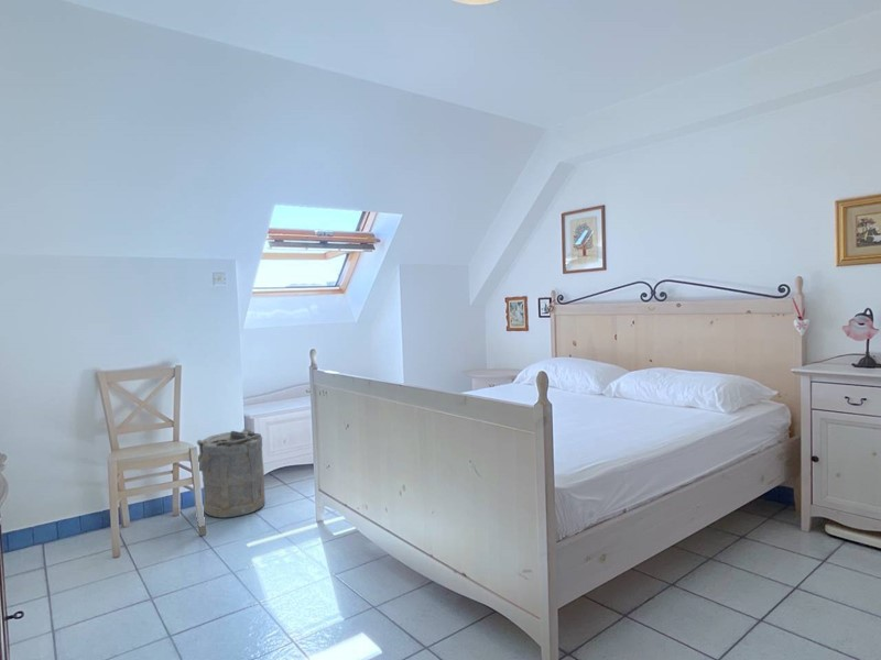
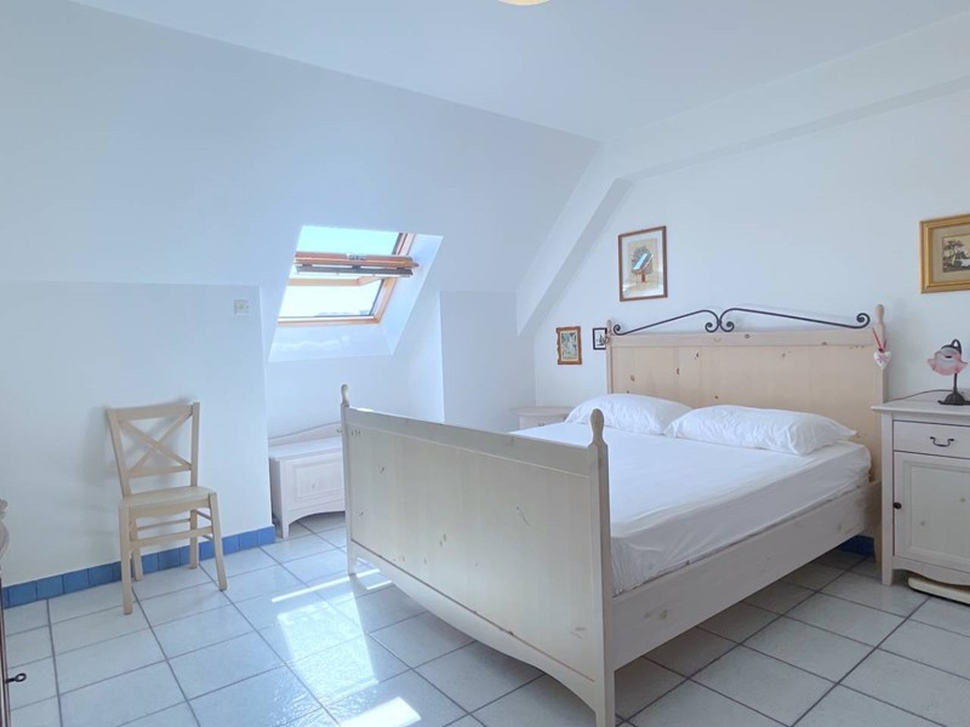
- laundry hamper [196,428,267,519]
